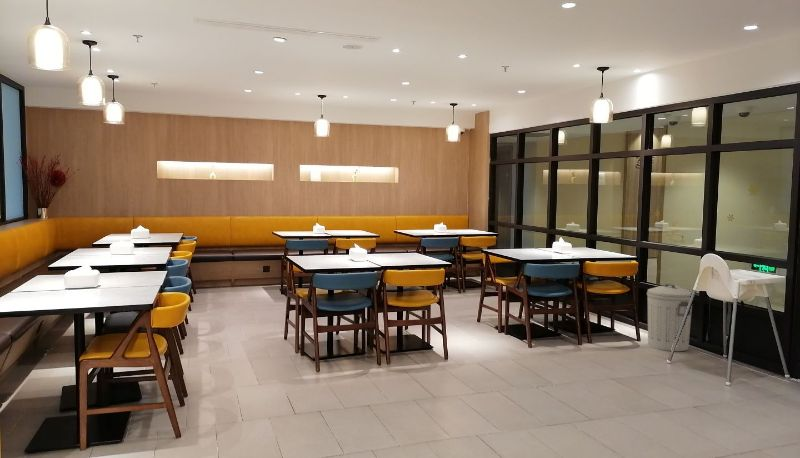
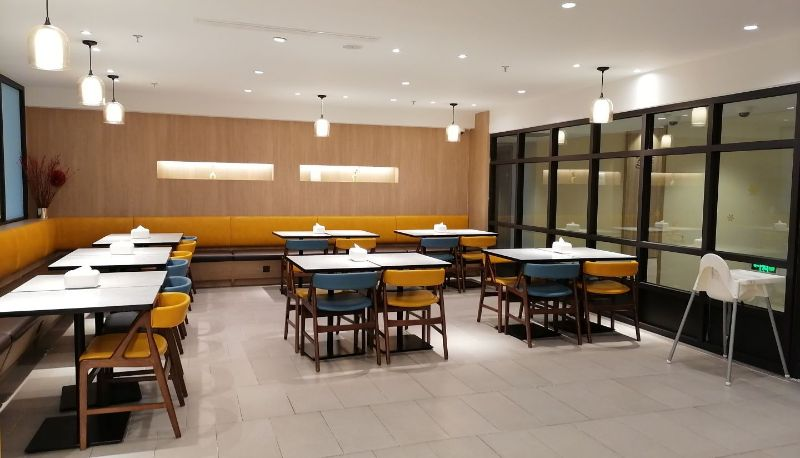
- trash can [646,283,693,352]
